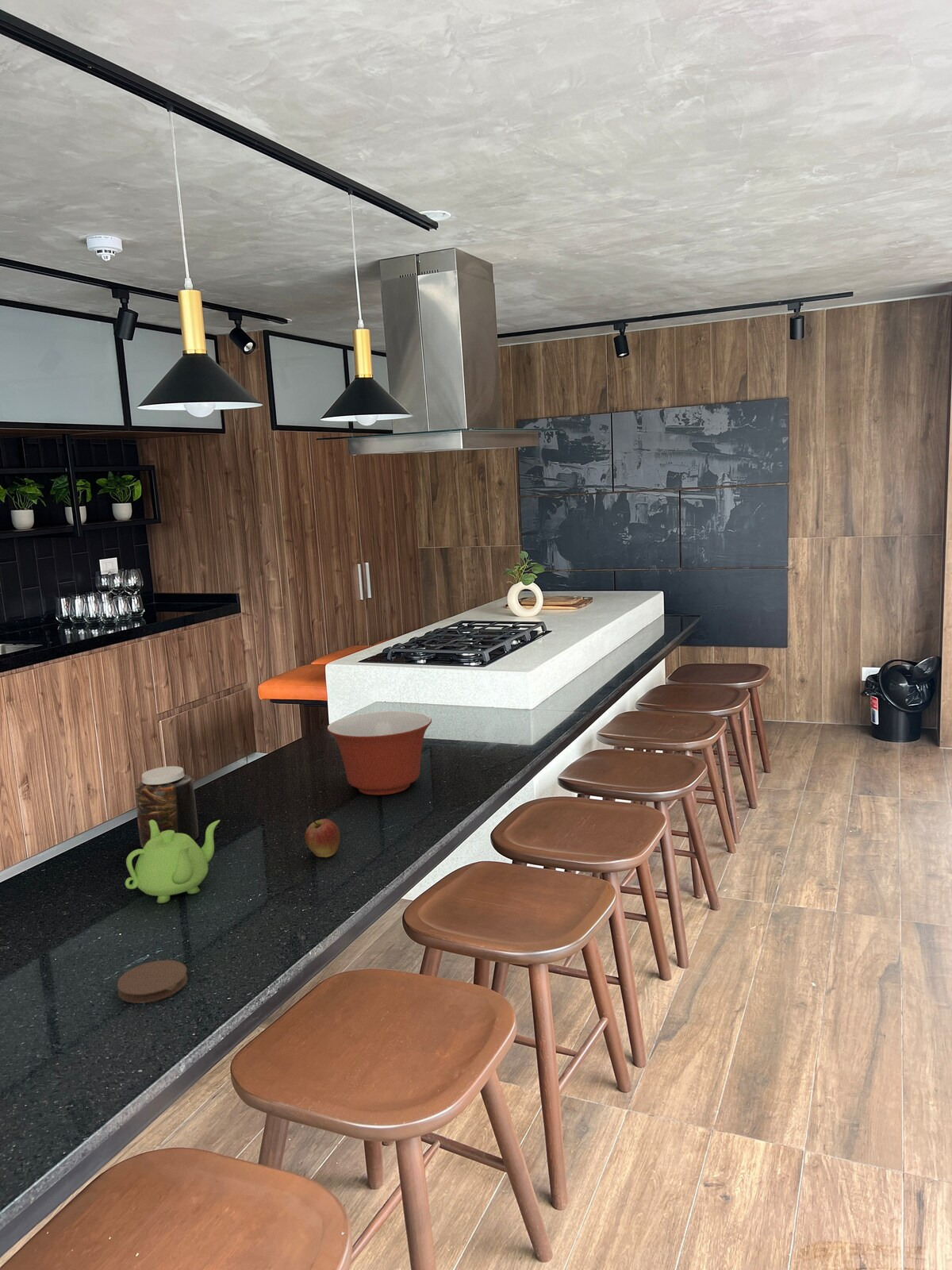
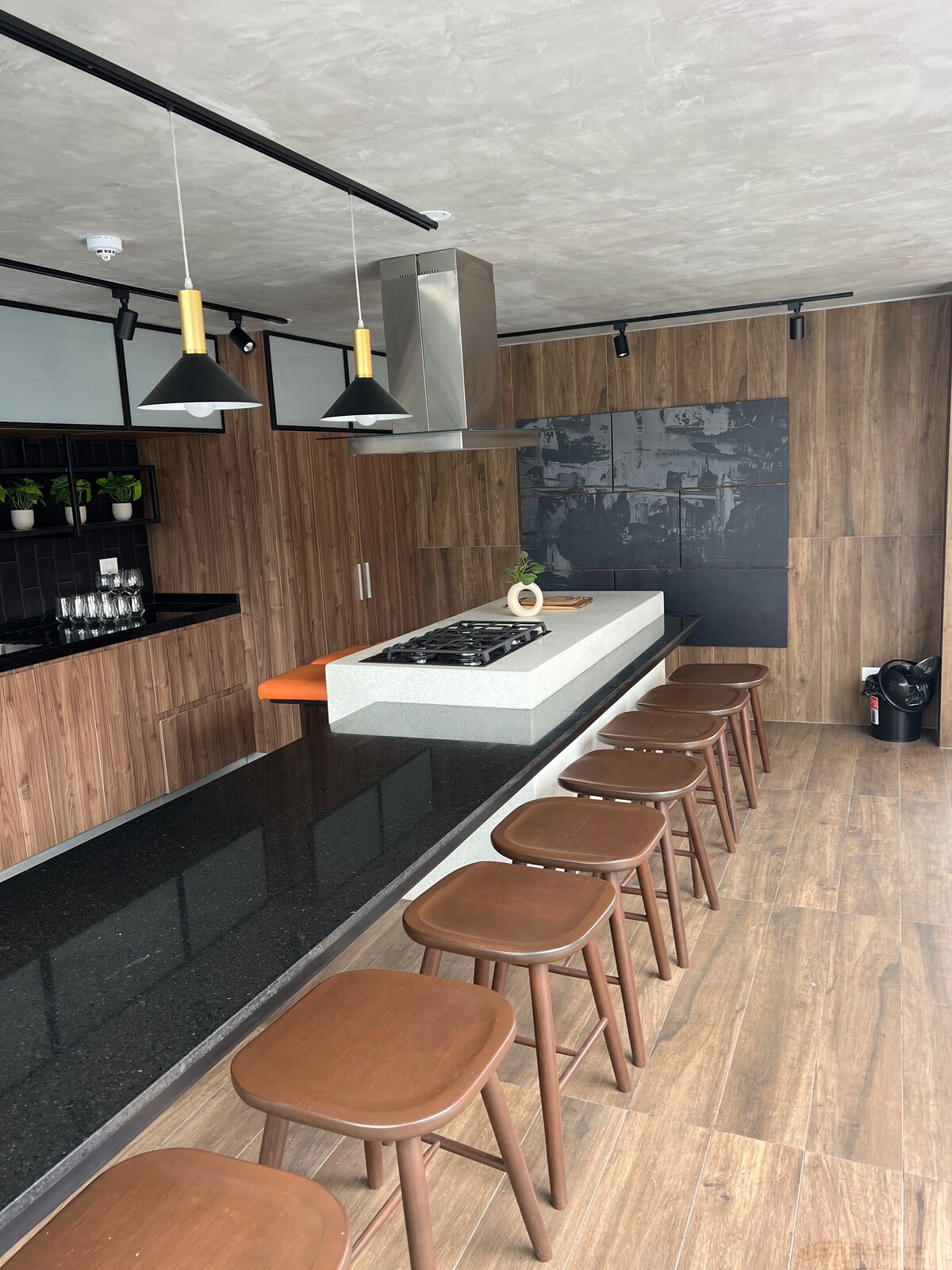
- coaster [117,960,189,1004]
- jar [134,765,199,849]
- teapot [125,819,221,904]
- fruit [304,818,340,858]
- mixing bowl [326,710,432,795]
